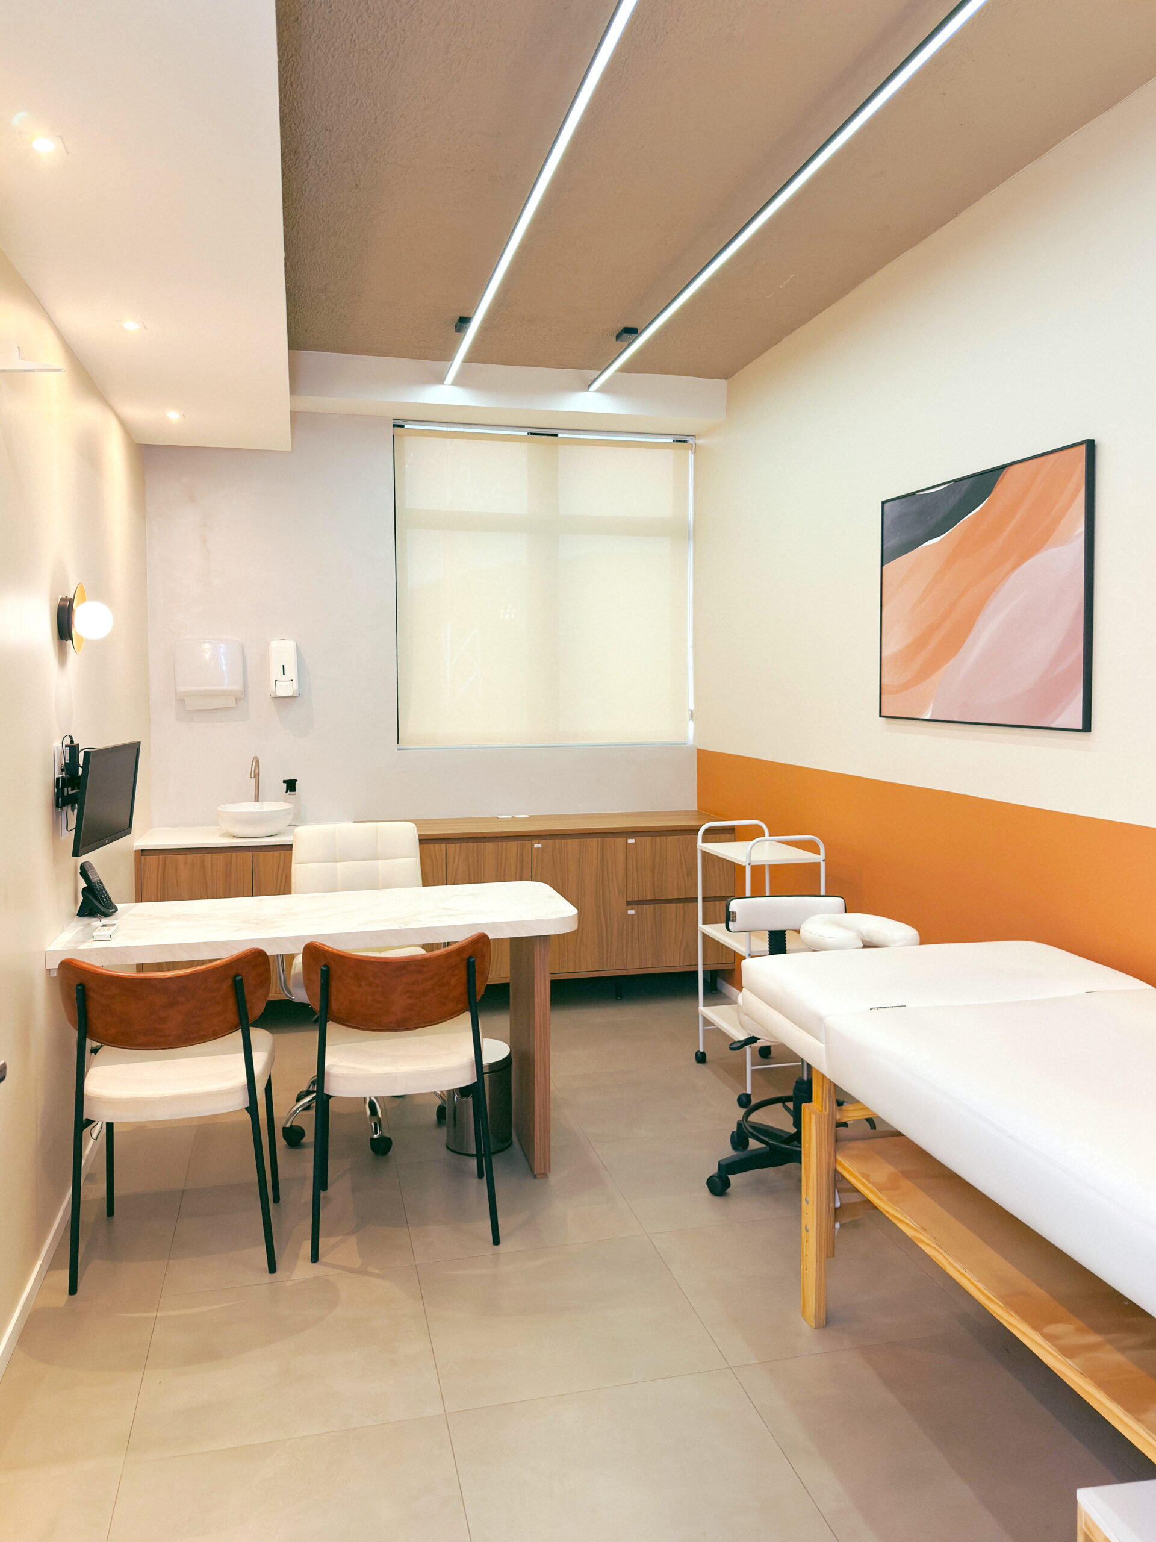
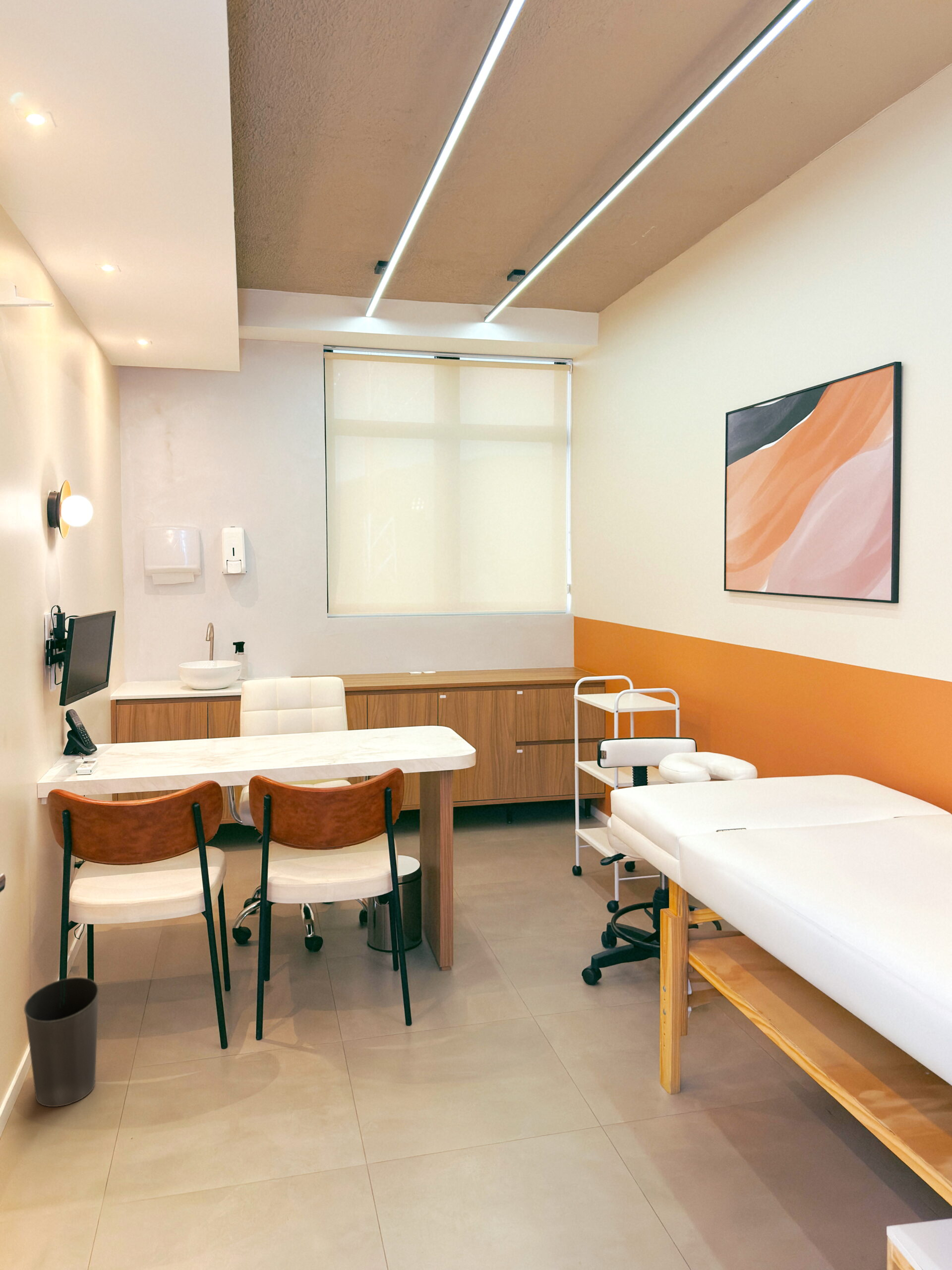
+ waste basket [23,977,99,1107]
